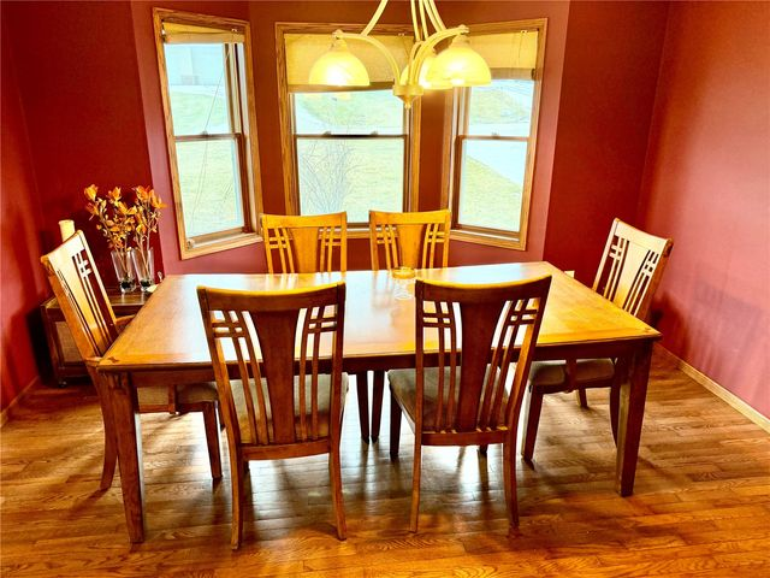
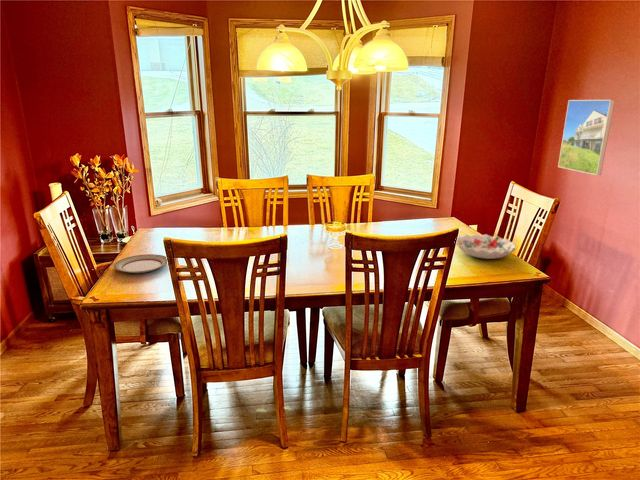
+ decorative bowl [455,233,517,260]
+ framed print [557,99,616,176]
+ plate [113,253,168,274]
